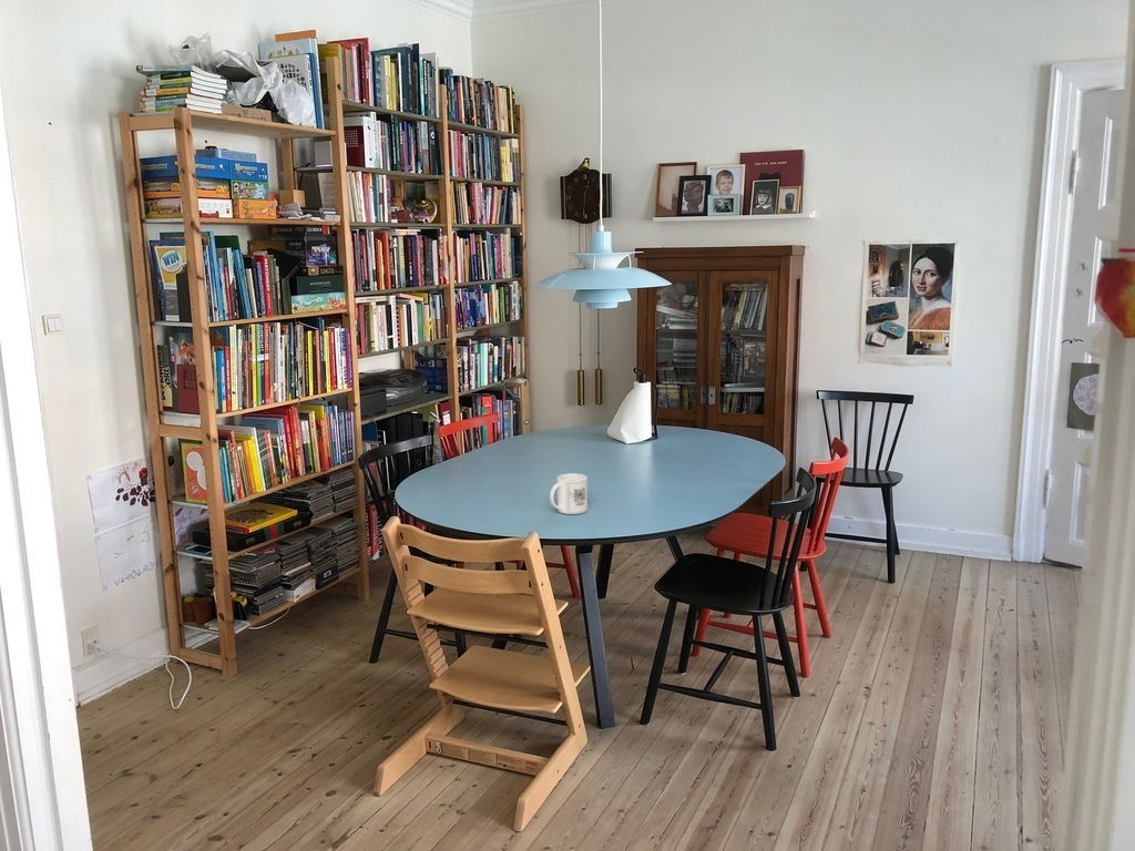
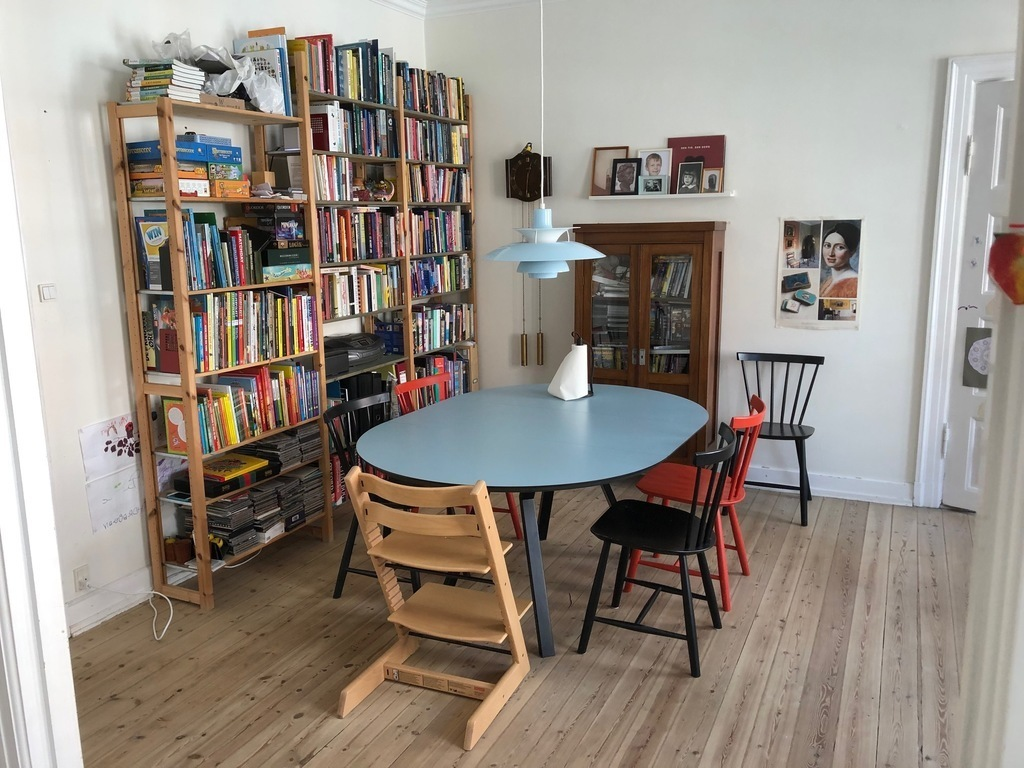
- mug [549,472,589,515]
